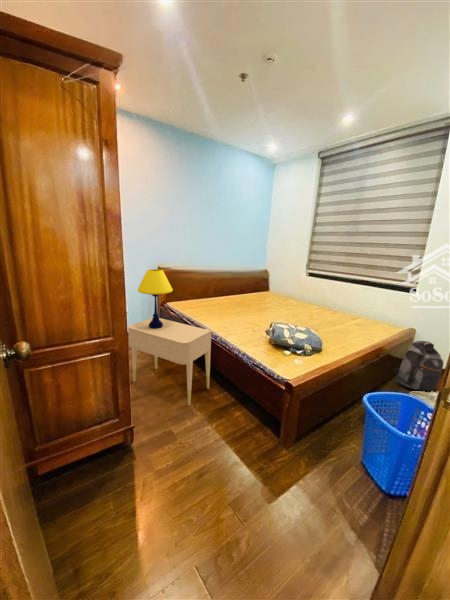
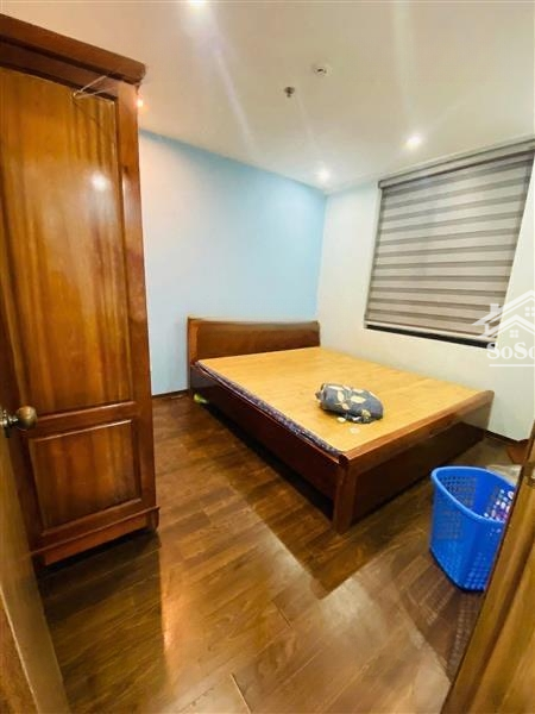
- table lamp [137,268,174,329]
- nightstand [127,317,212,406]
- backpack [393,340,444,393]
